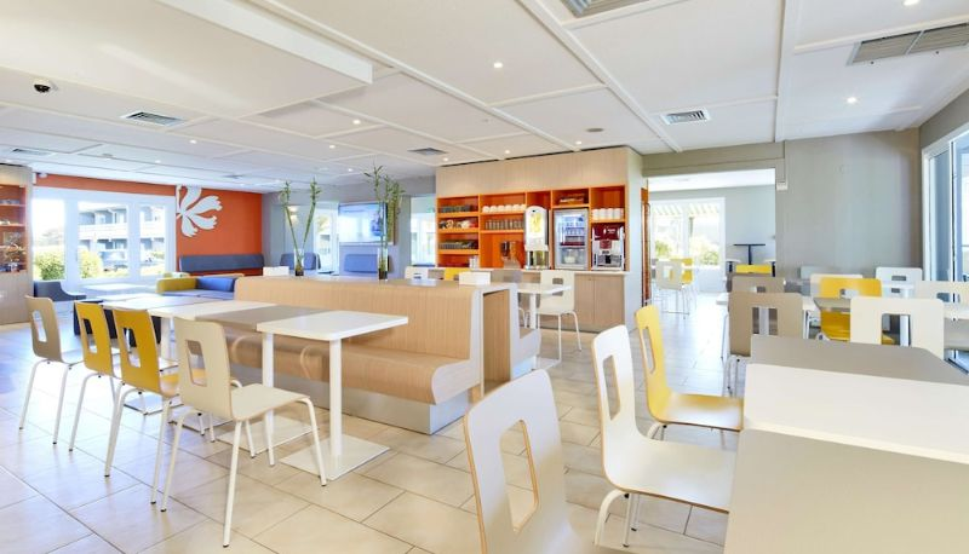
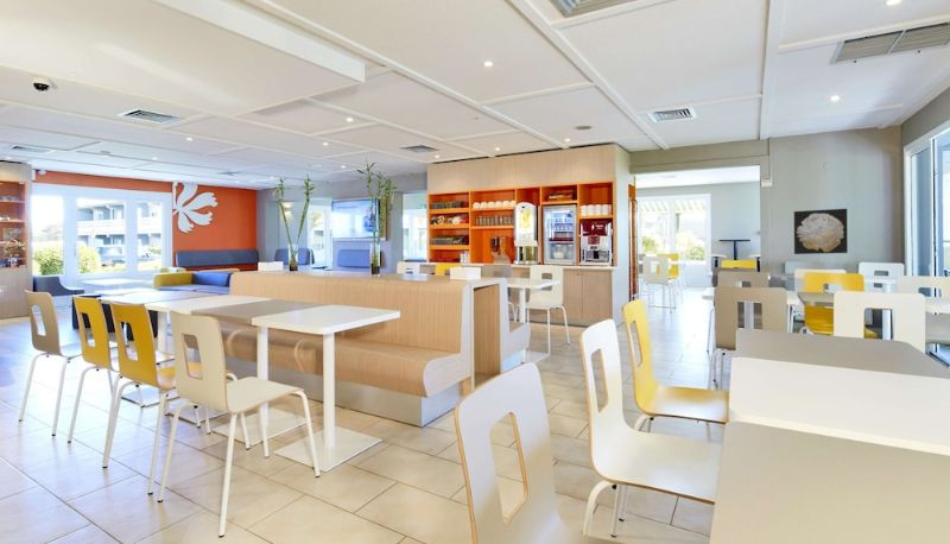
+ wall art [793,208,849,255]
